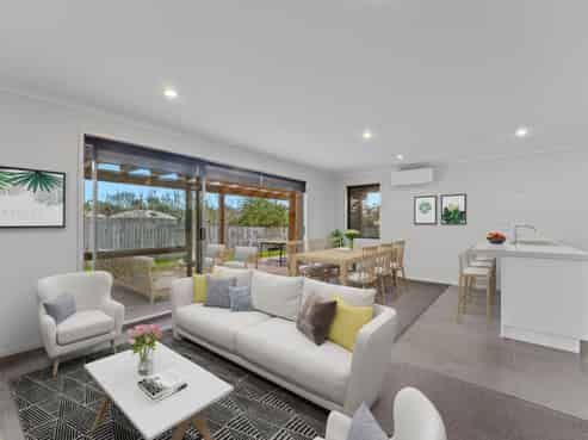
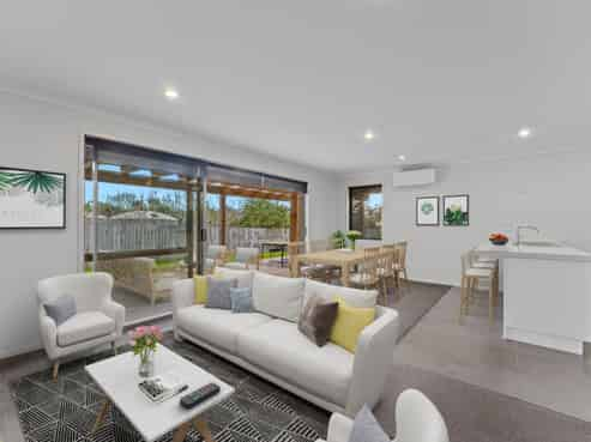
+ remote control [179,381,222,410]
